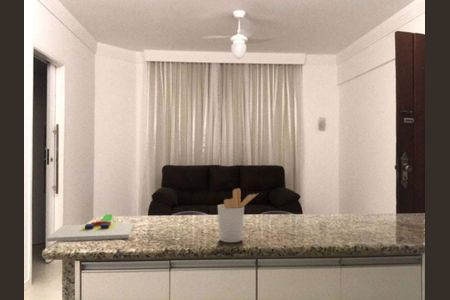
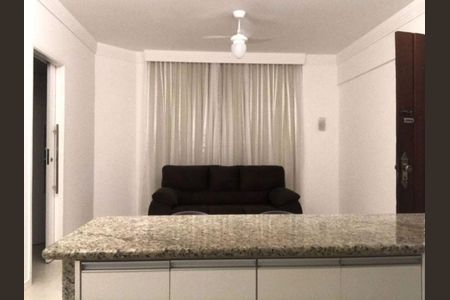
- utensil holder [217,187,258,243]
- chopping board [46,213,135,243]
